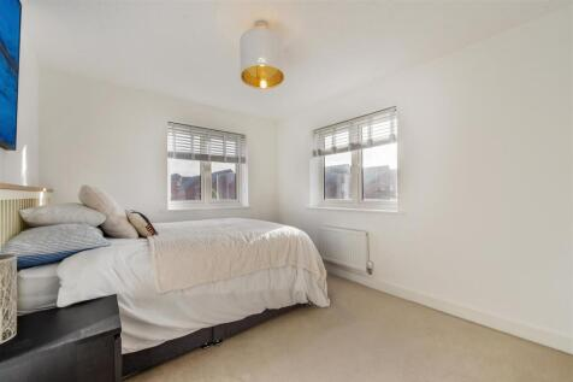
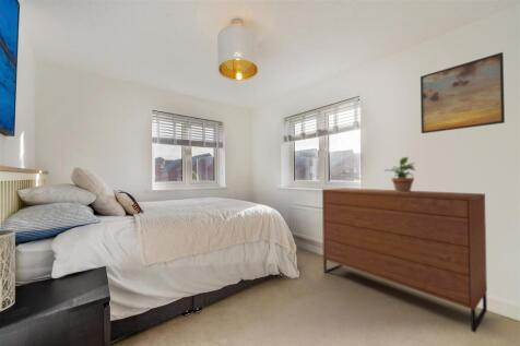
+ potted plant [382,156,417,193]
+ dresser [321,187,488,333]
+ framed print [419,51,506,134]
